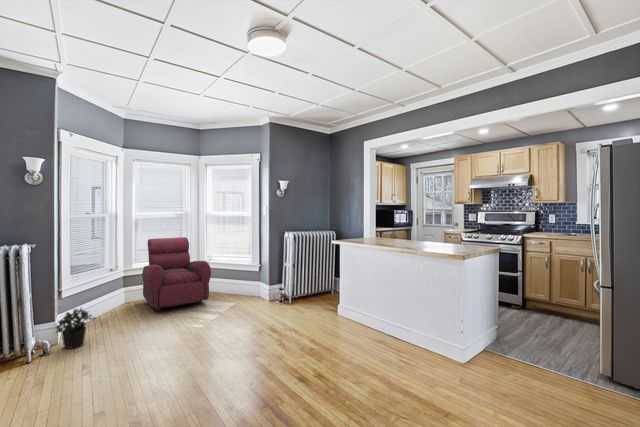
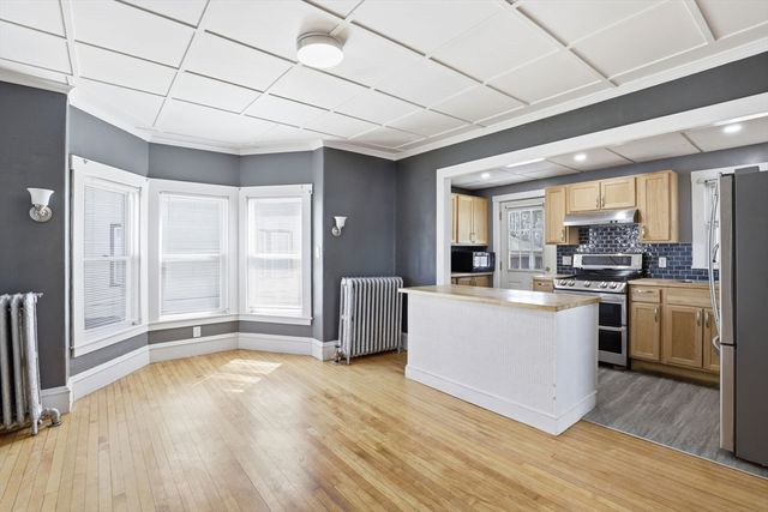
- potted plant [54,306,97,350]
- armchair [141,236,212,311]
